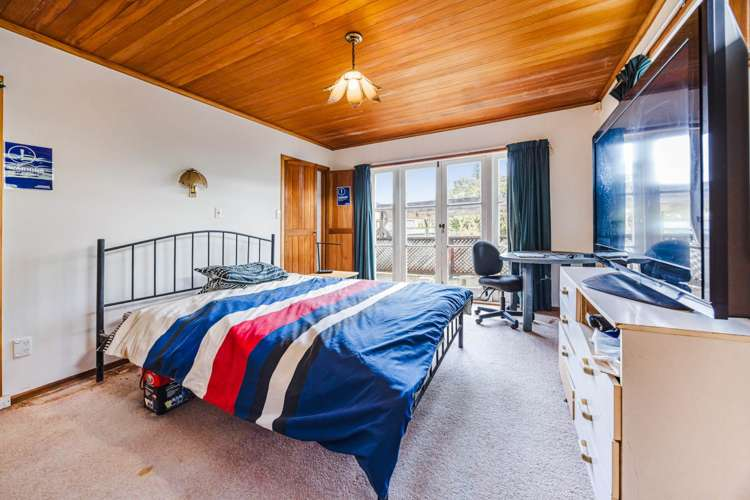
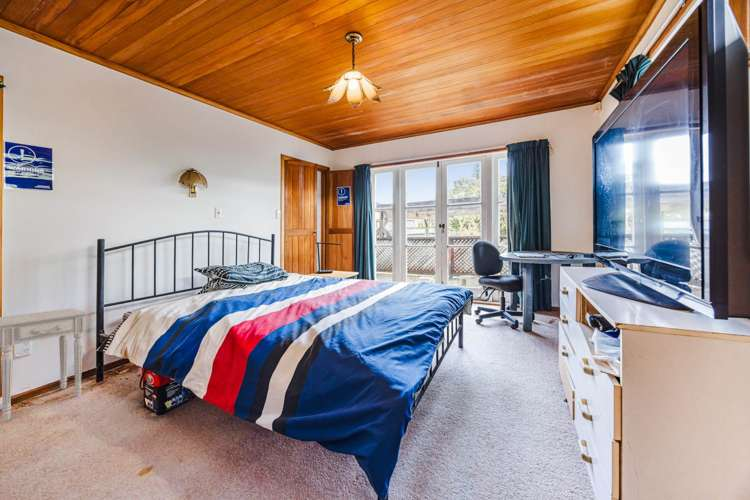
+ nightstand [0,308,90,422]
